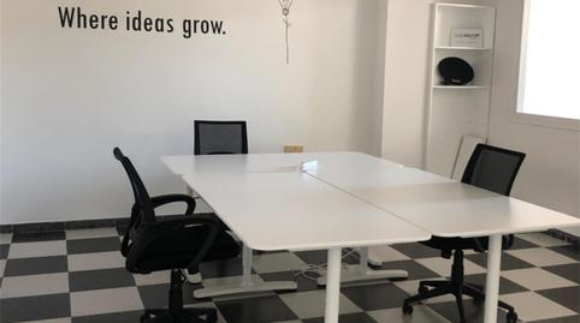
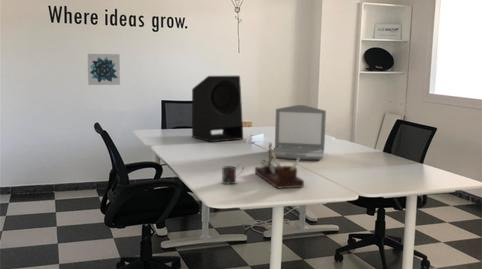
+ speaker [191,75,244,143]
+ mug [220,163,245,185]
+ desk organizer [254,142,305,190]
+ laptop [272,104,327,161]
+ wall art [87,53,121,86]
